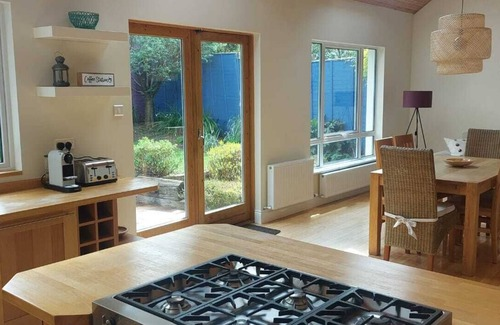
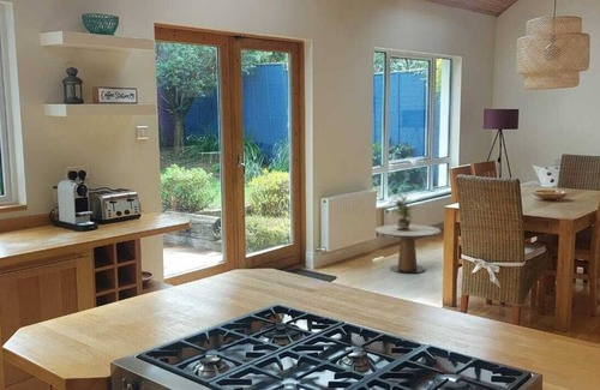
+ side table [374,223,442,275]
+ potted plant [388,191,420,228]
